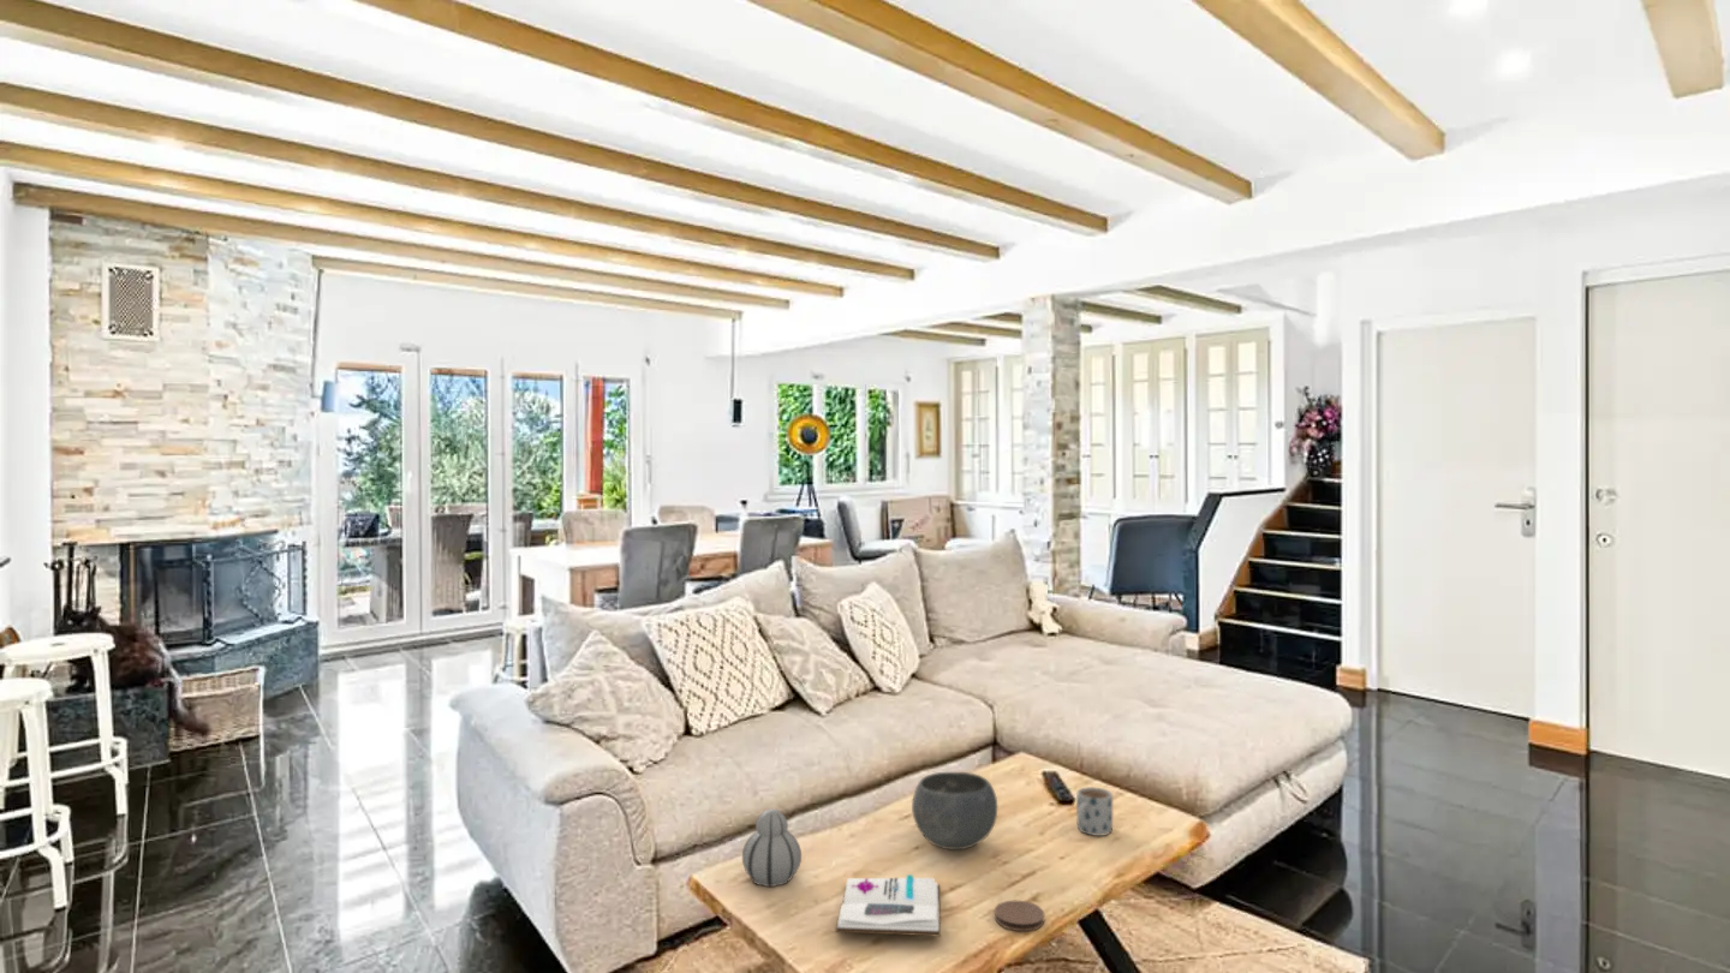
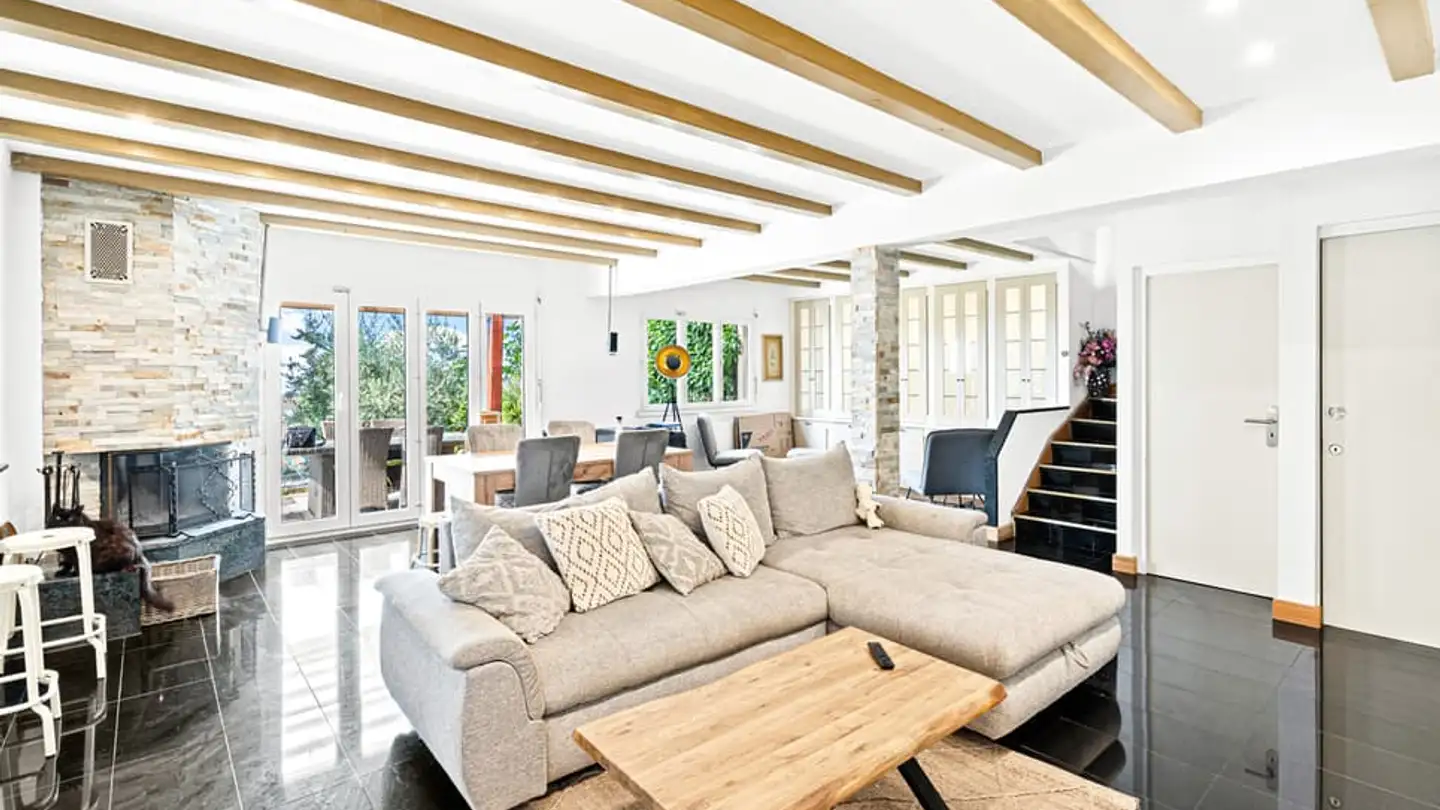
- gourd [741,807,803,888]
- bowl [911,771,998,852]
- coaster [994,900,1045,932]
- book [835,873,942,937]
- mug [1075,786,1114,837]
